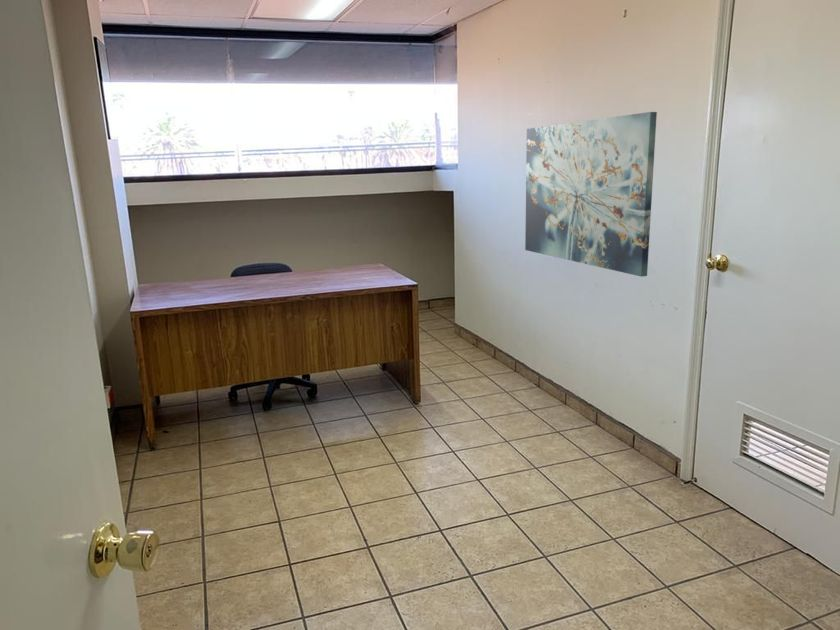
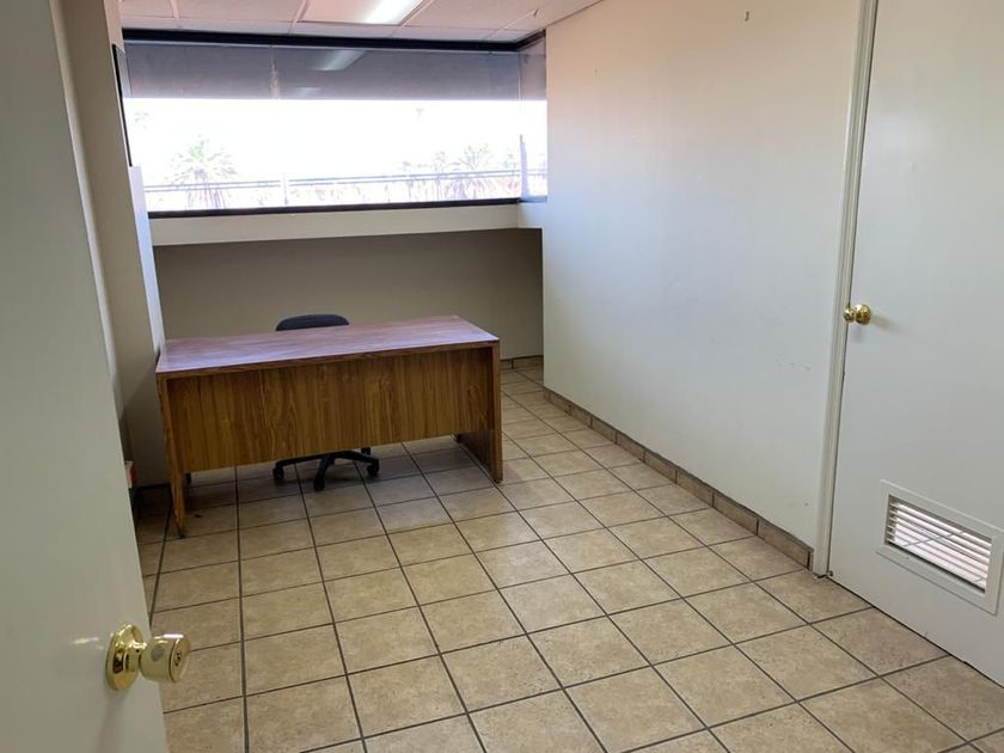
- wall art [524,111,658,278]
